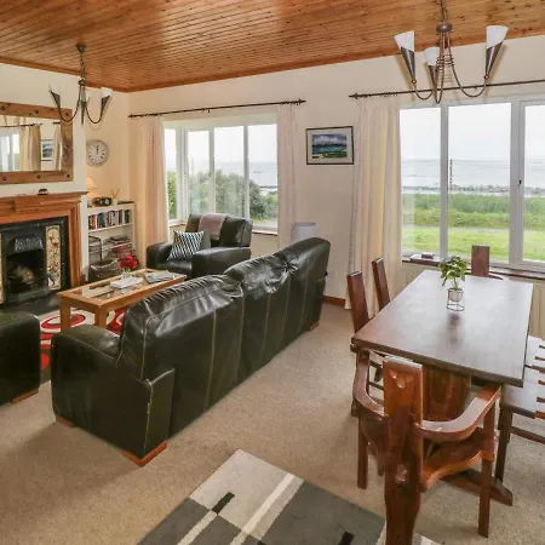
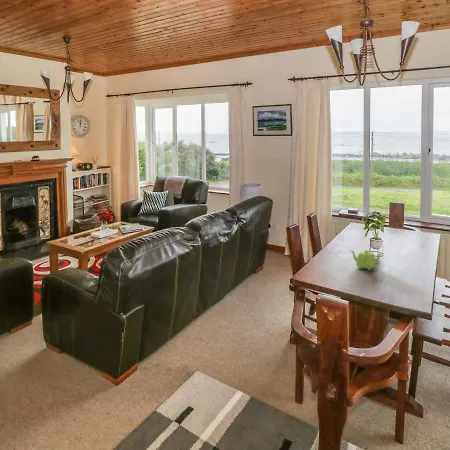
+ teapot [350,249,384,271]
